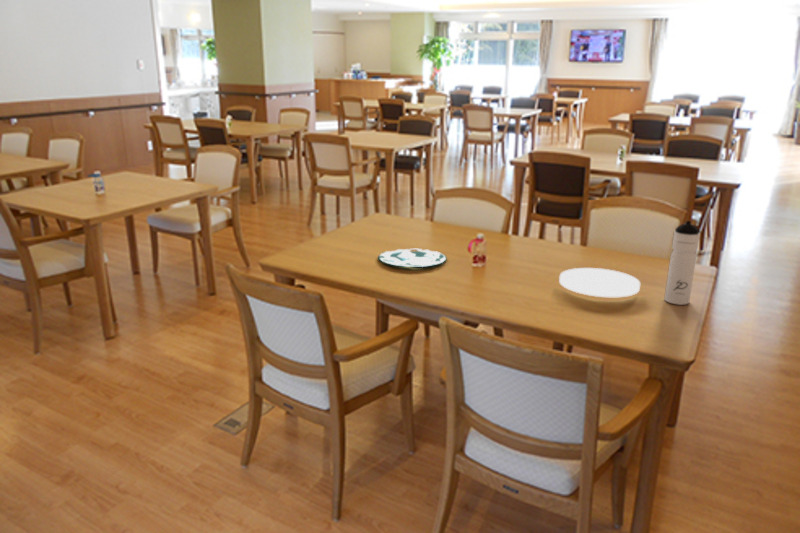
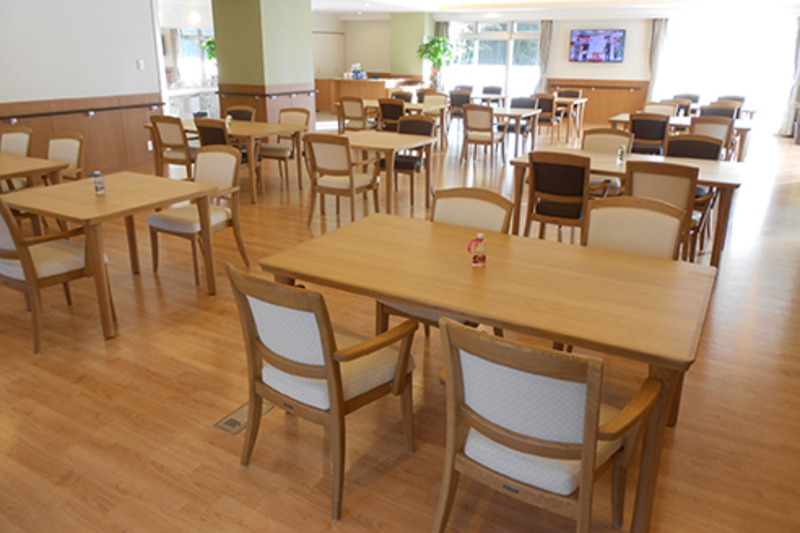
- water bottle [663,220,701,306]
- plate [378,248,447,268]
- plate [558,267,641,298]
